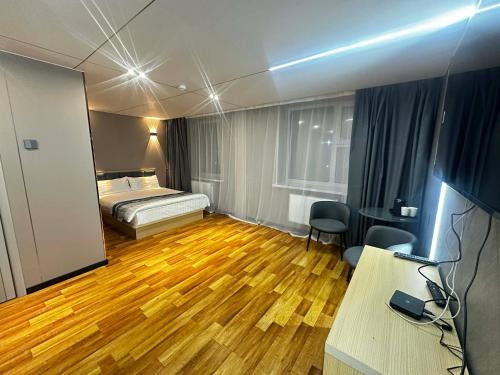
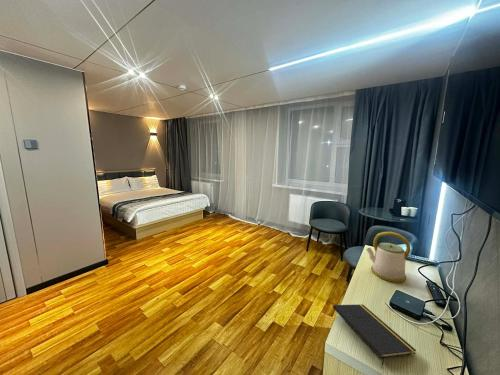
+ notepad [332,303,417,370]
+ kettle [365,231,411,283]
